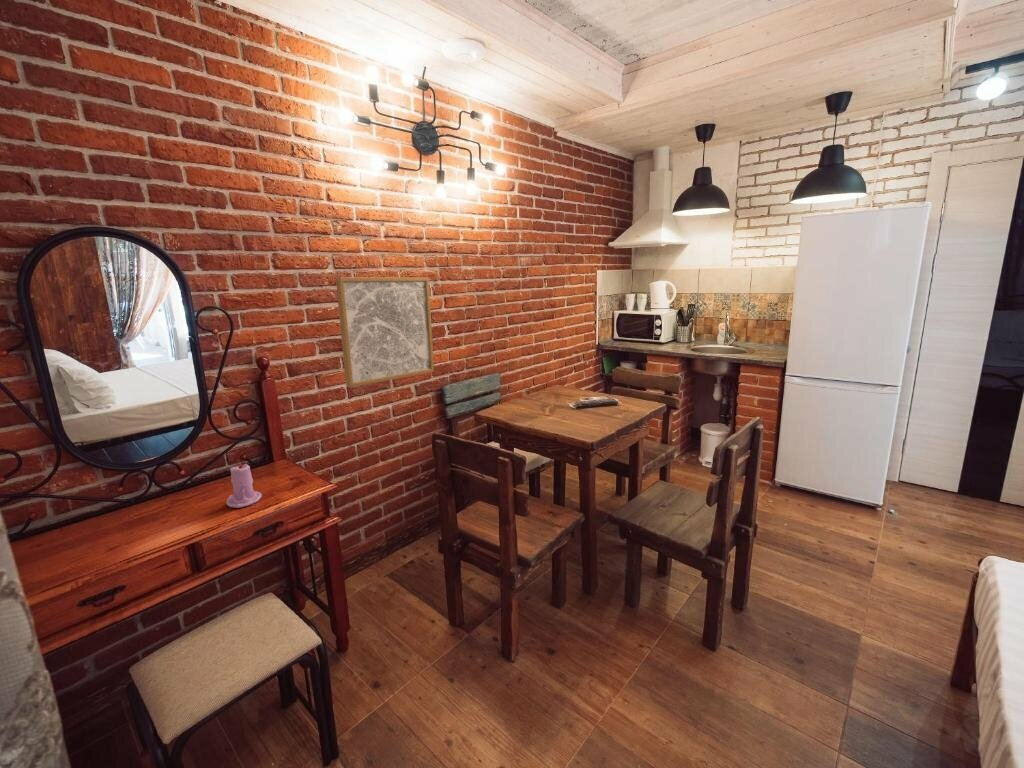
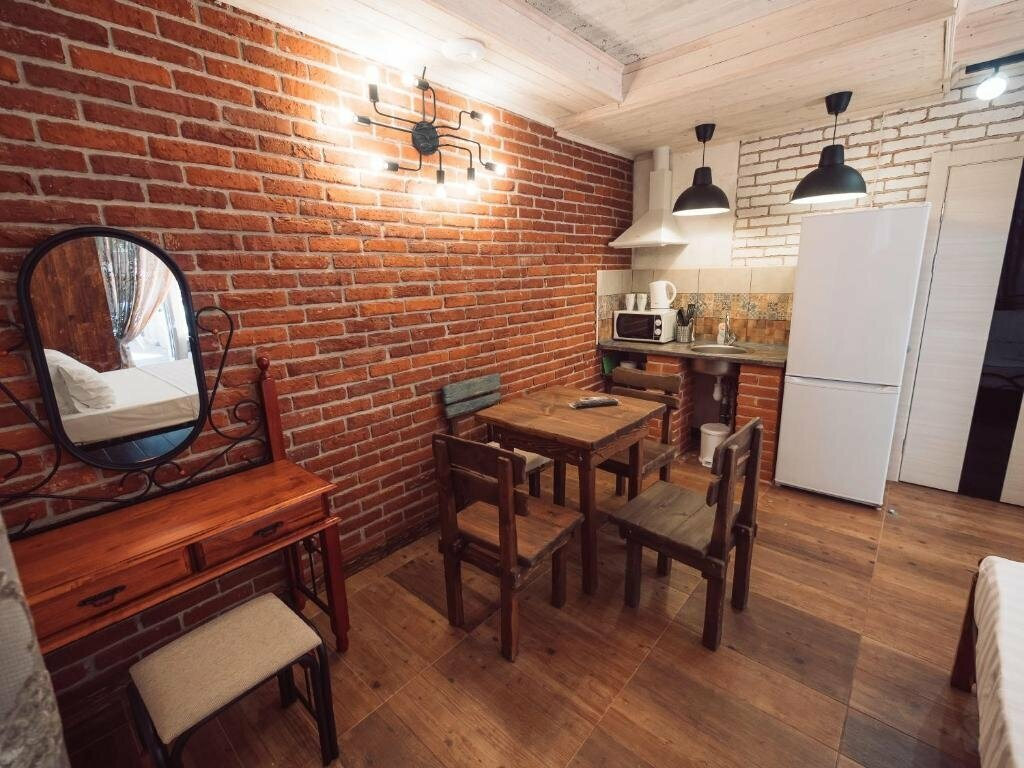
- candle [225,460,263,509]
- wall art [335,277,435,389]
